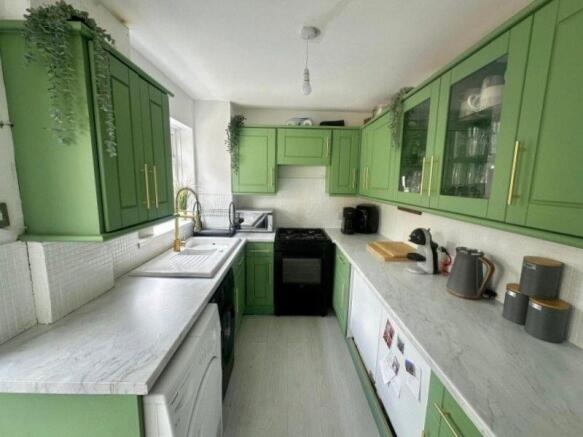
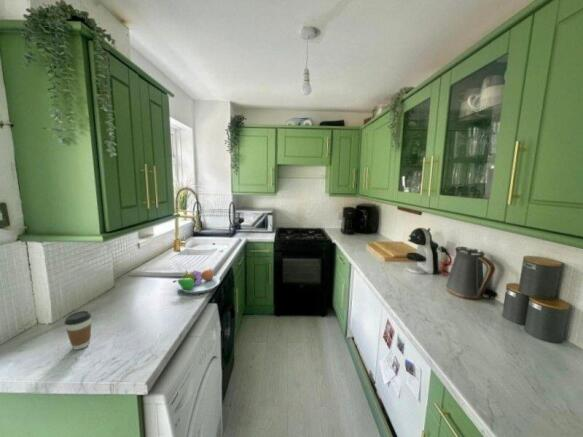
+ fruit bowl [172,268,221,295]
+ coffee cup [63,310,93,351]
